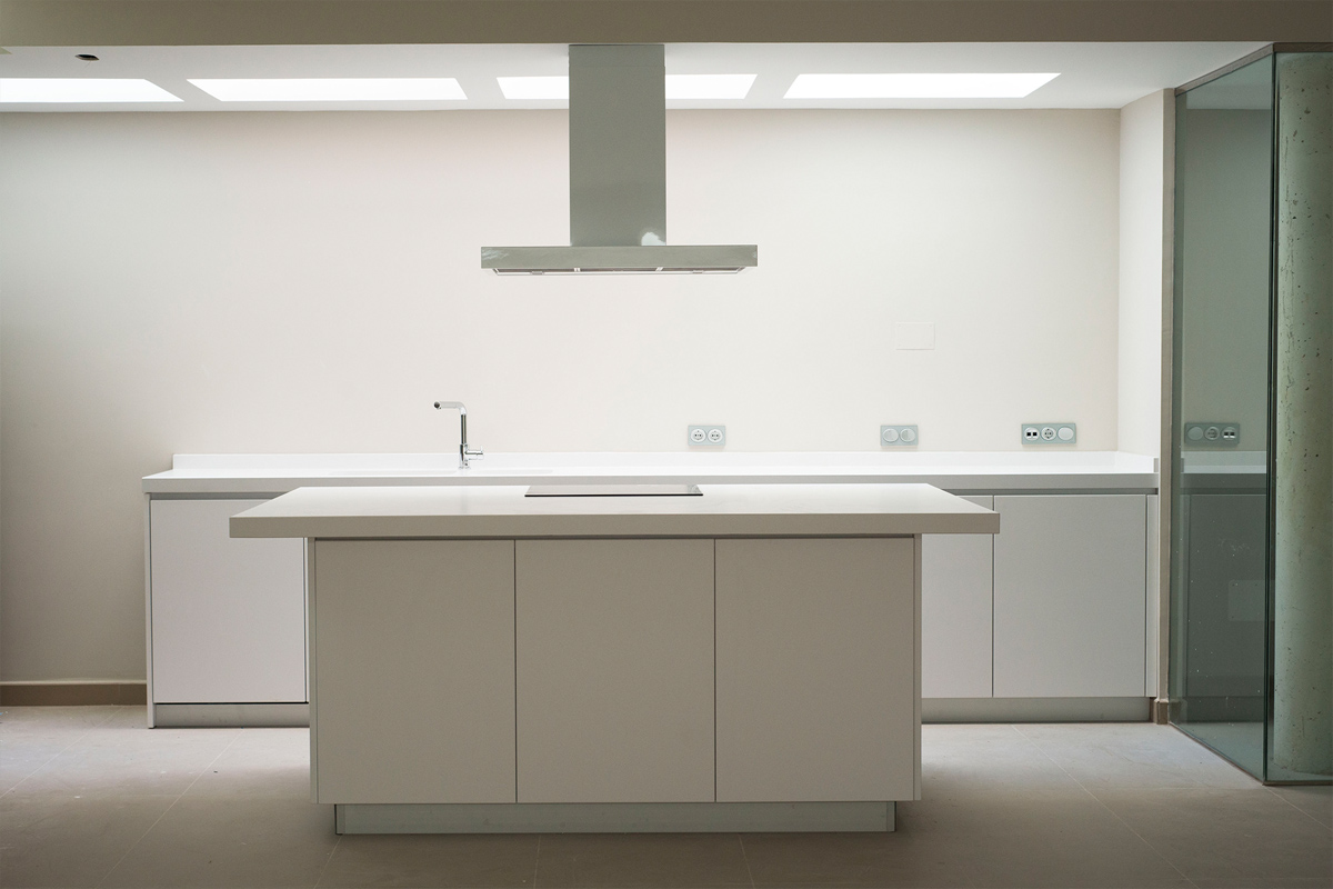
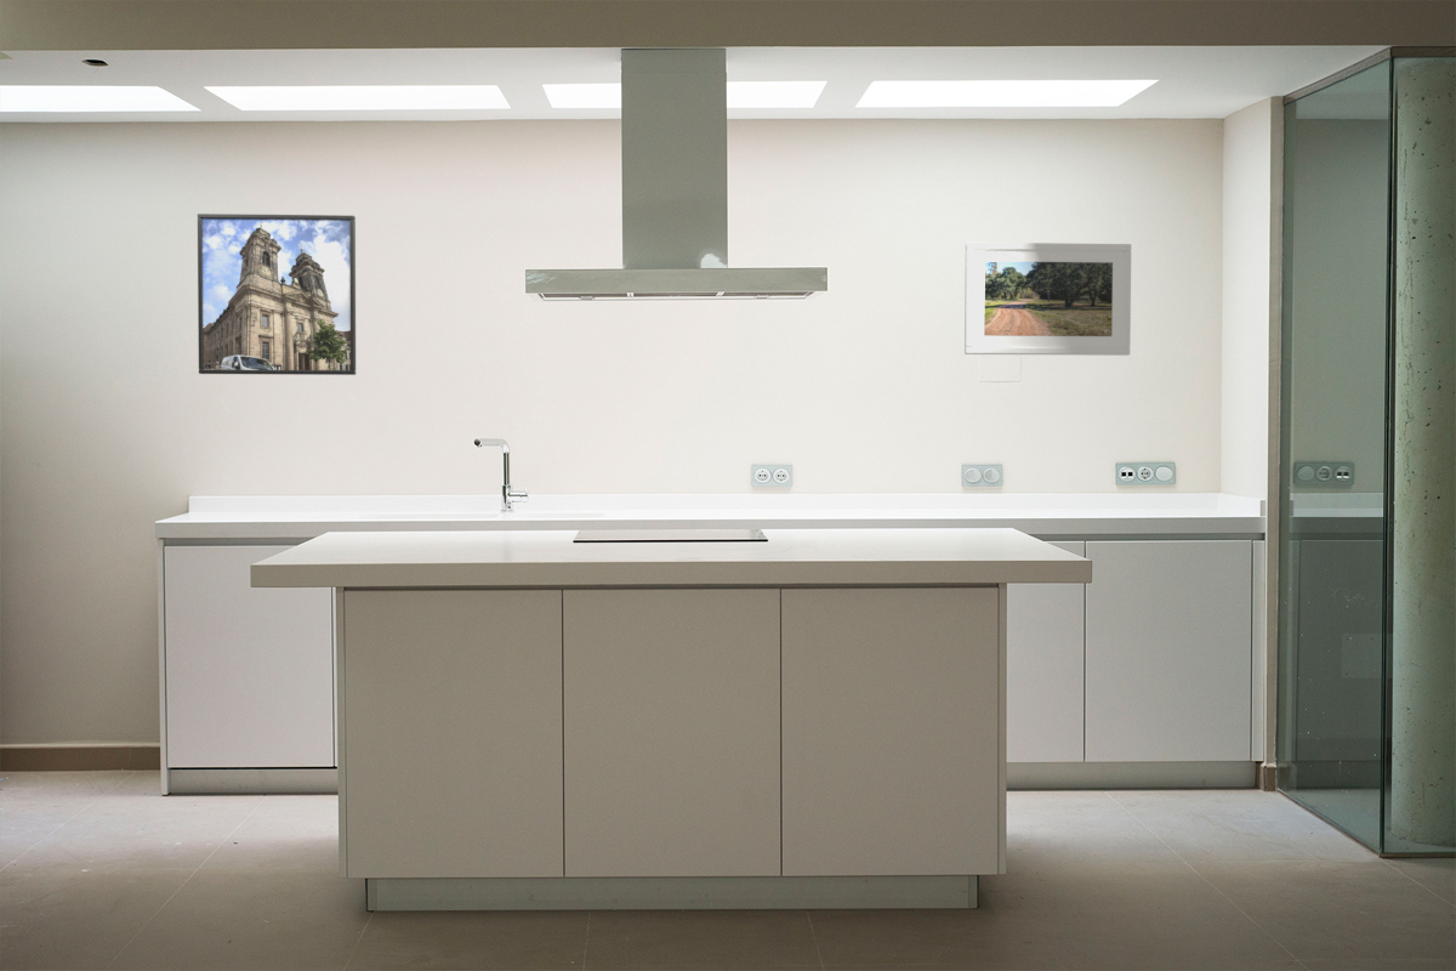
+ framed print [963,242,1132,357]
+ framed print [197,212,357,376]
